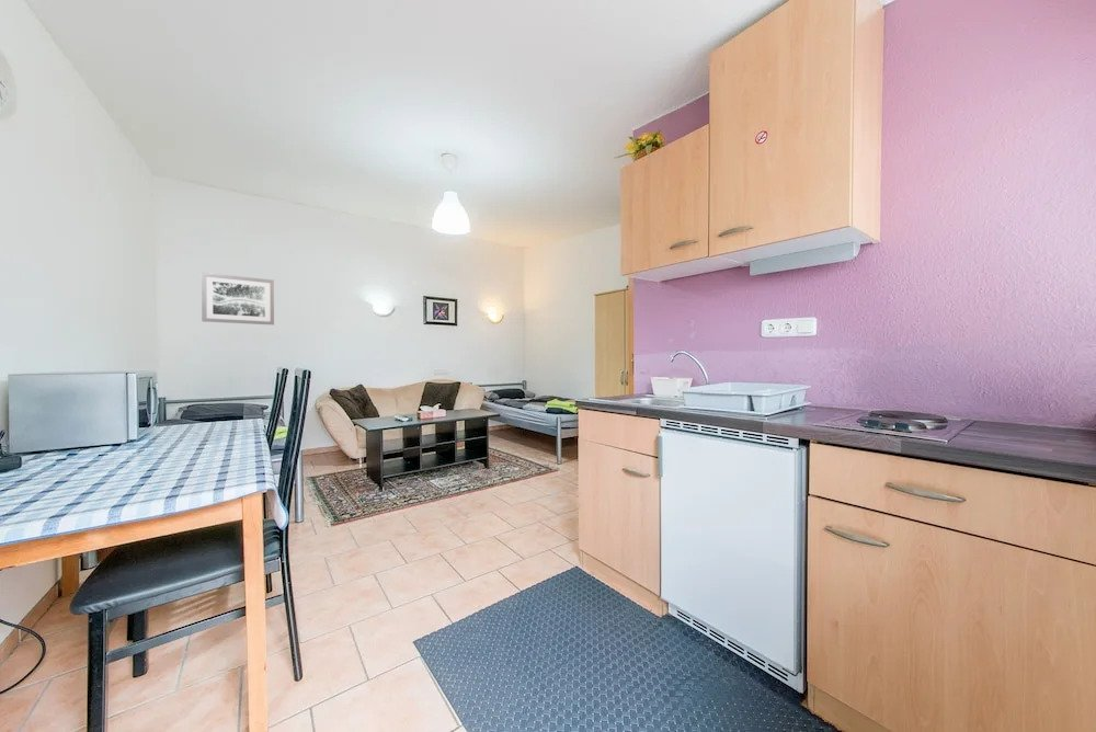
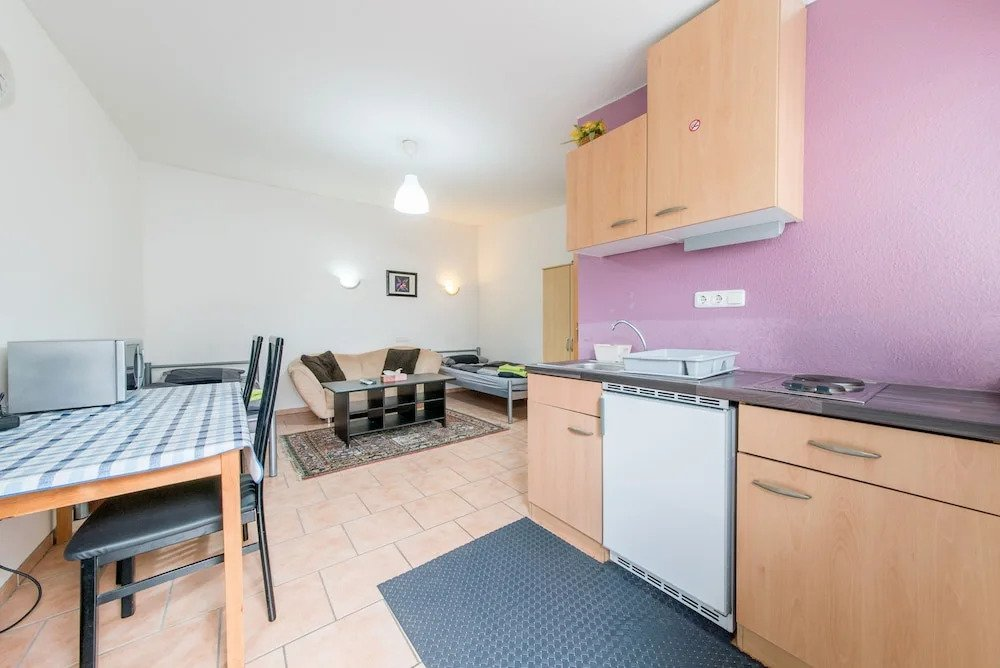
- wall art [201,272,275,325]
